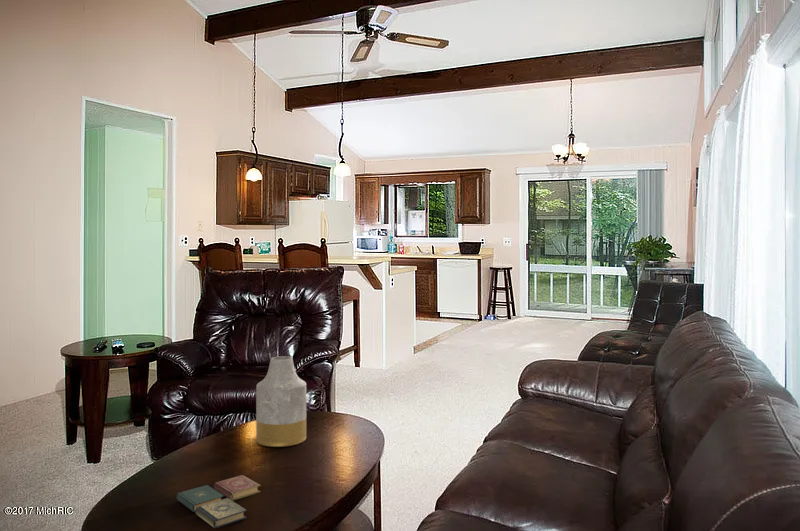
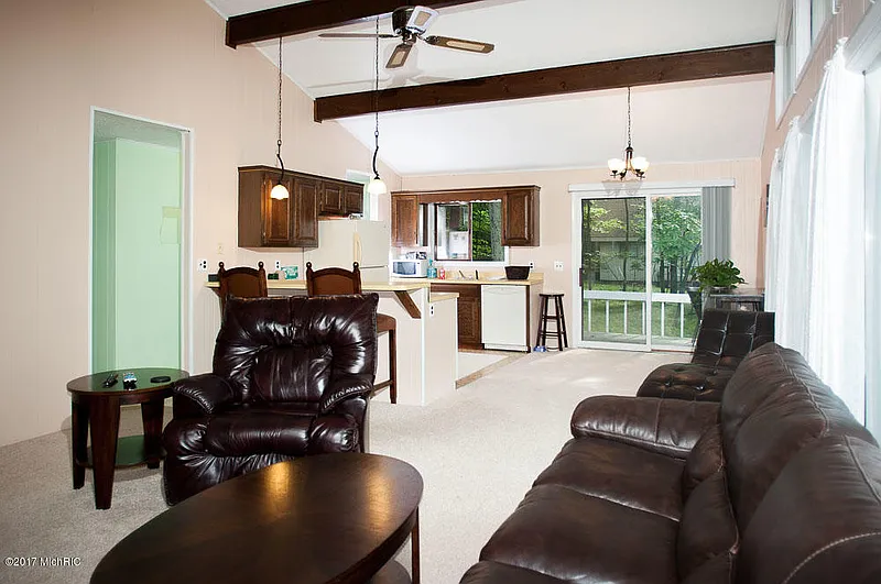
- vase [255,355,307,448]
- book [176,474,262,529]
